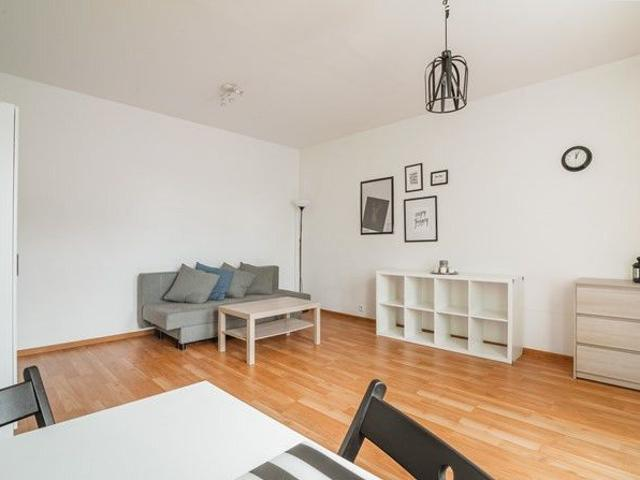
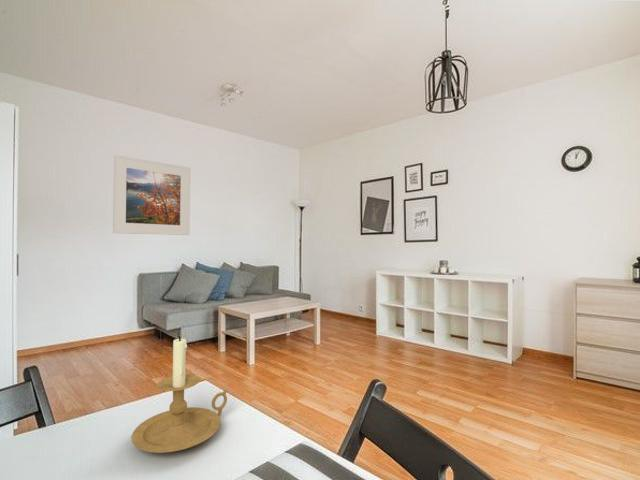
+ candle holder [130,335,229,454]
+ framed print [112,154,191,236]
